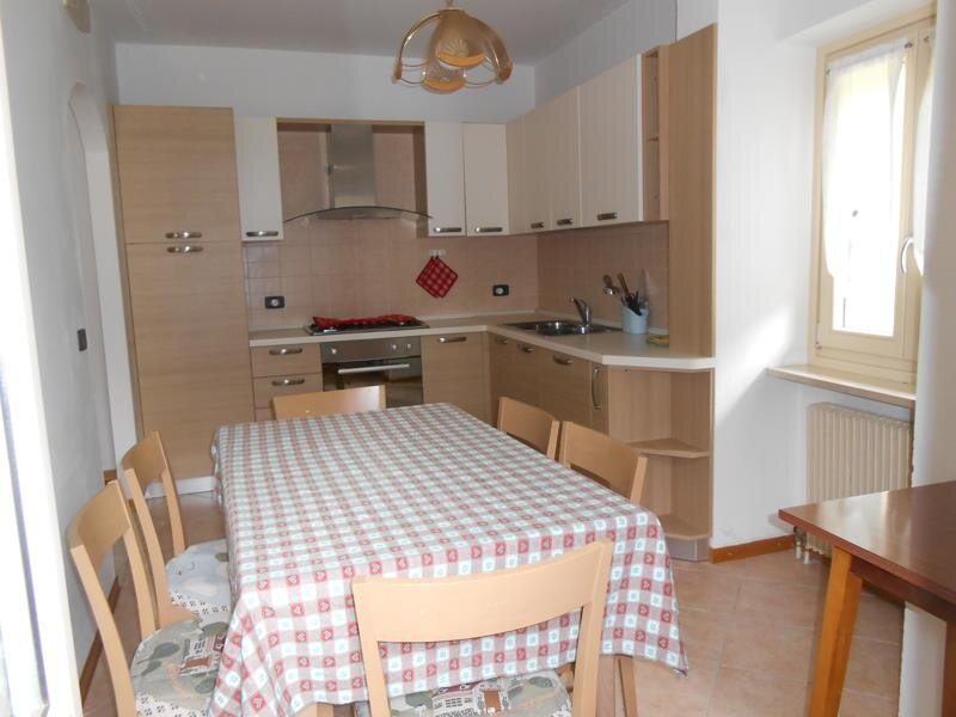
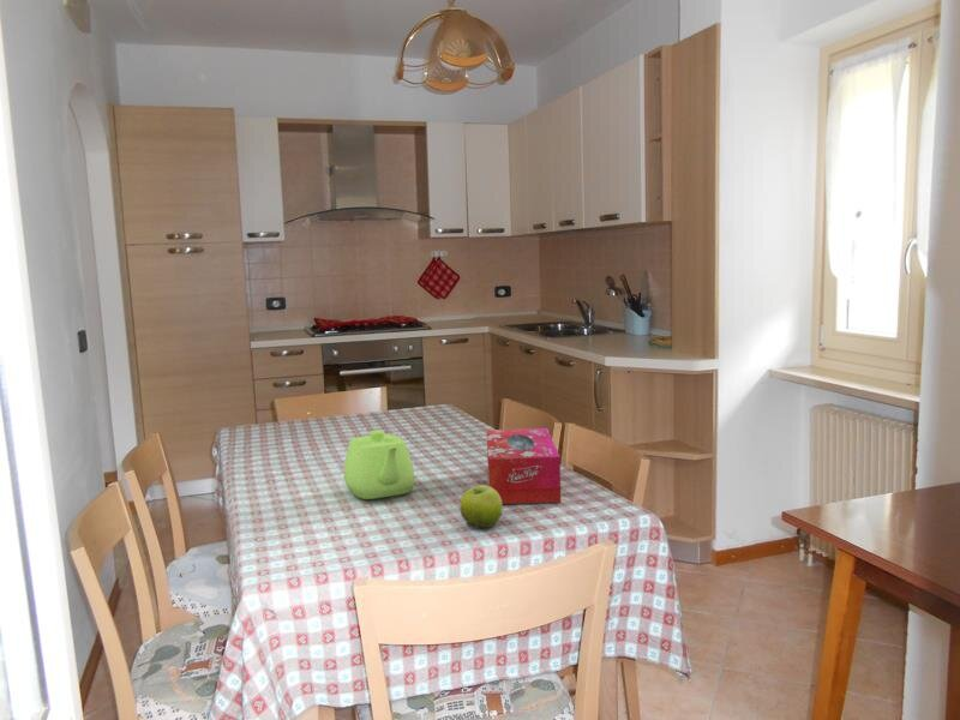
+ tissue box [486,427,562,505]
+ fruit [458,484,504,530]
+ teapot [343,430,415,500]
